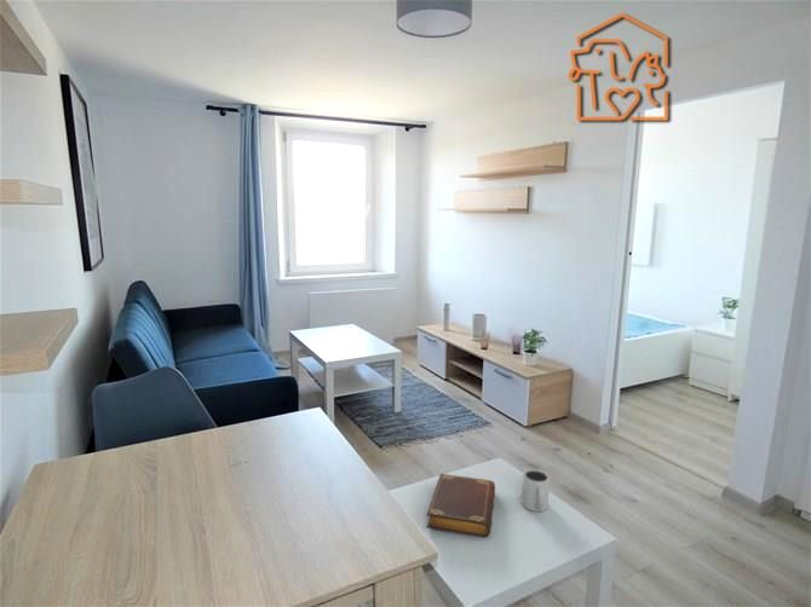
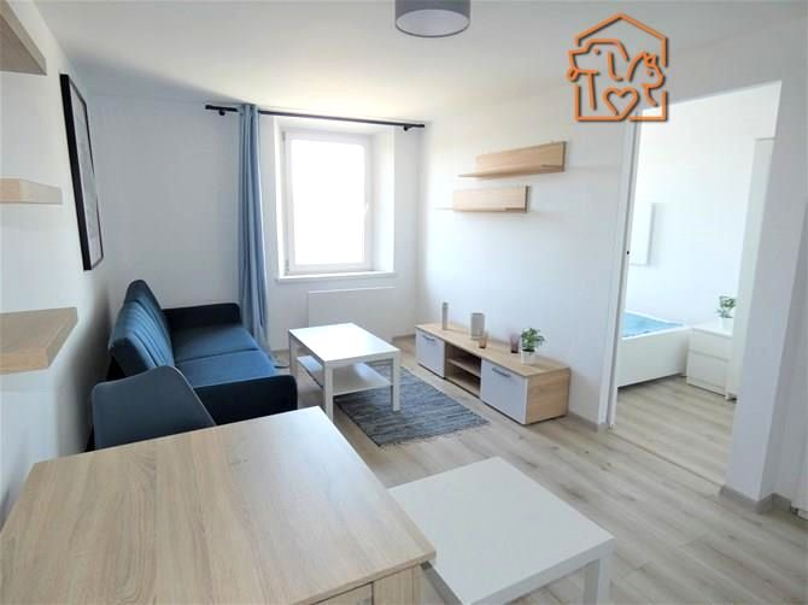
- book [425,473,496,538]
- mug [520,468,551,513]
